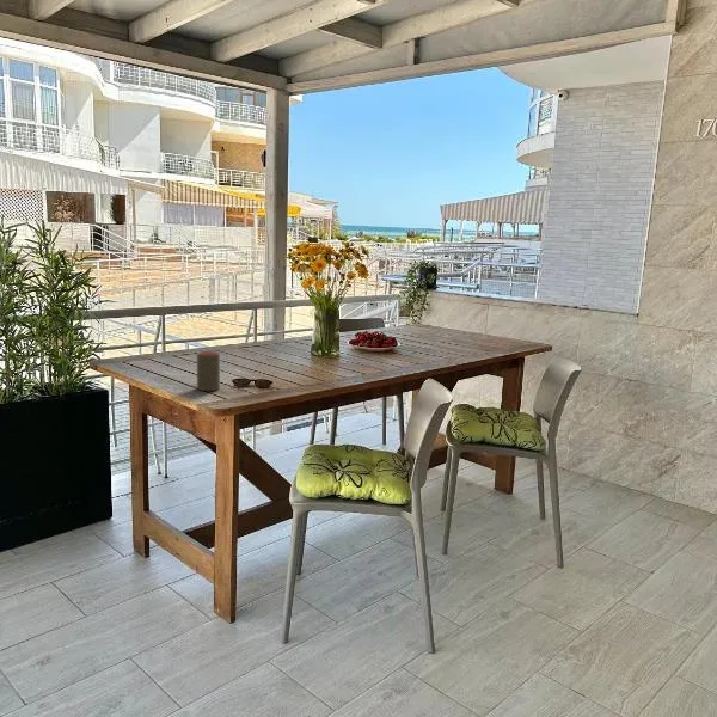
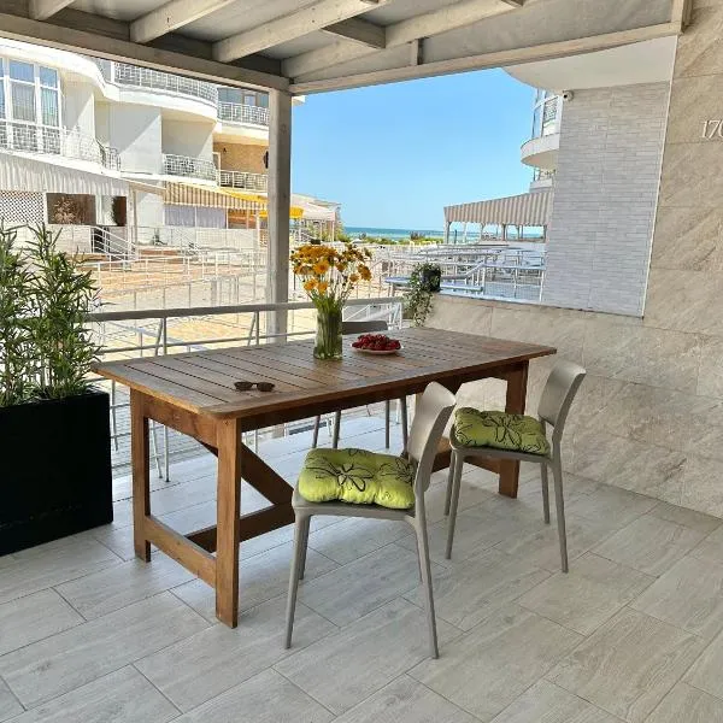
- cup [196,350,221,392]
